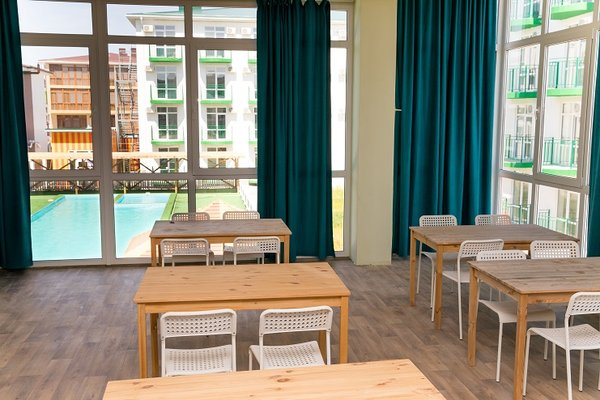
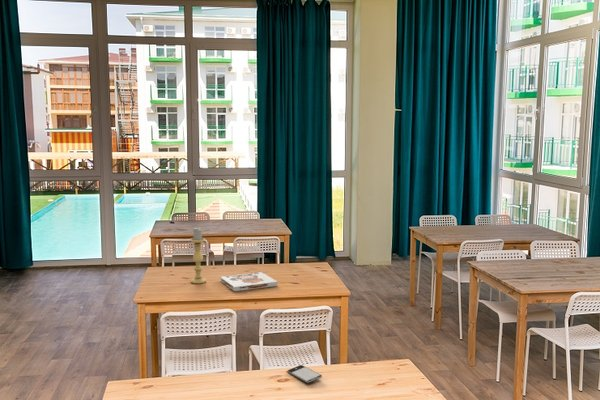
+ candle holder [189,226,207,285]
+ smartphone [287,364,323,384]
+ board game [219,271,278,292]
